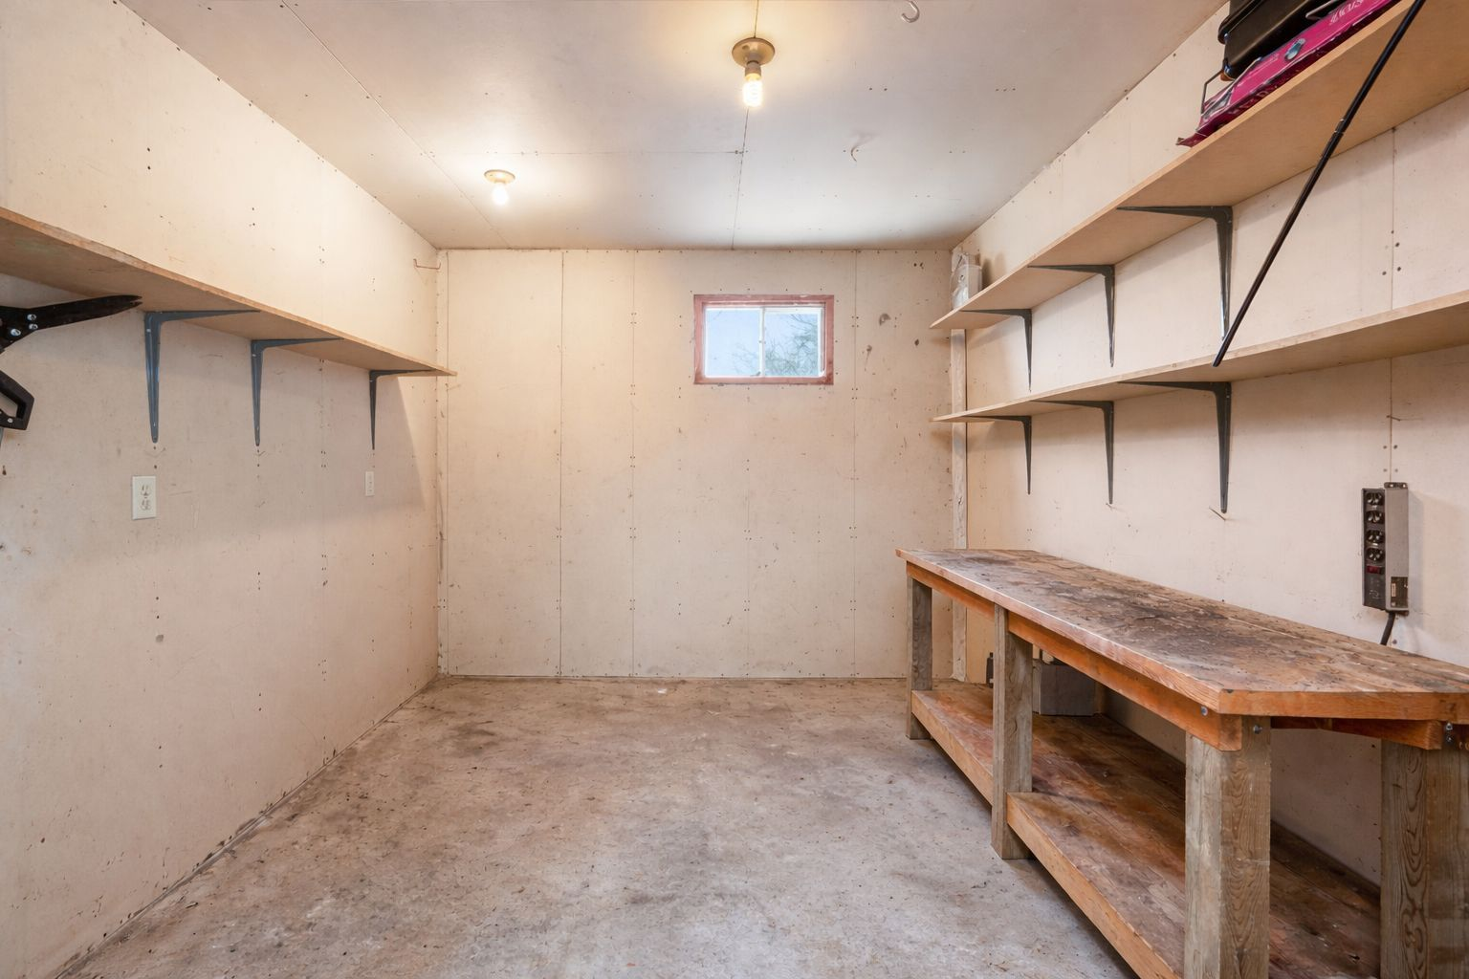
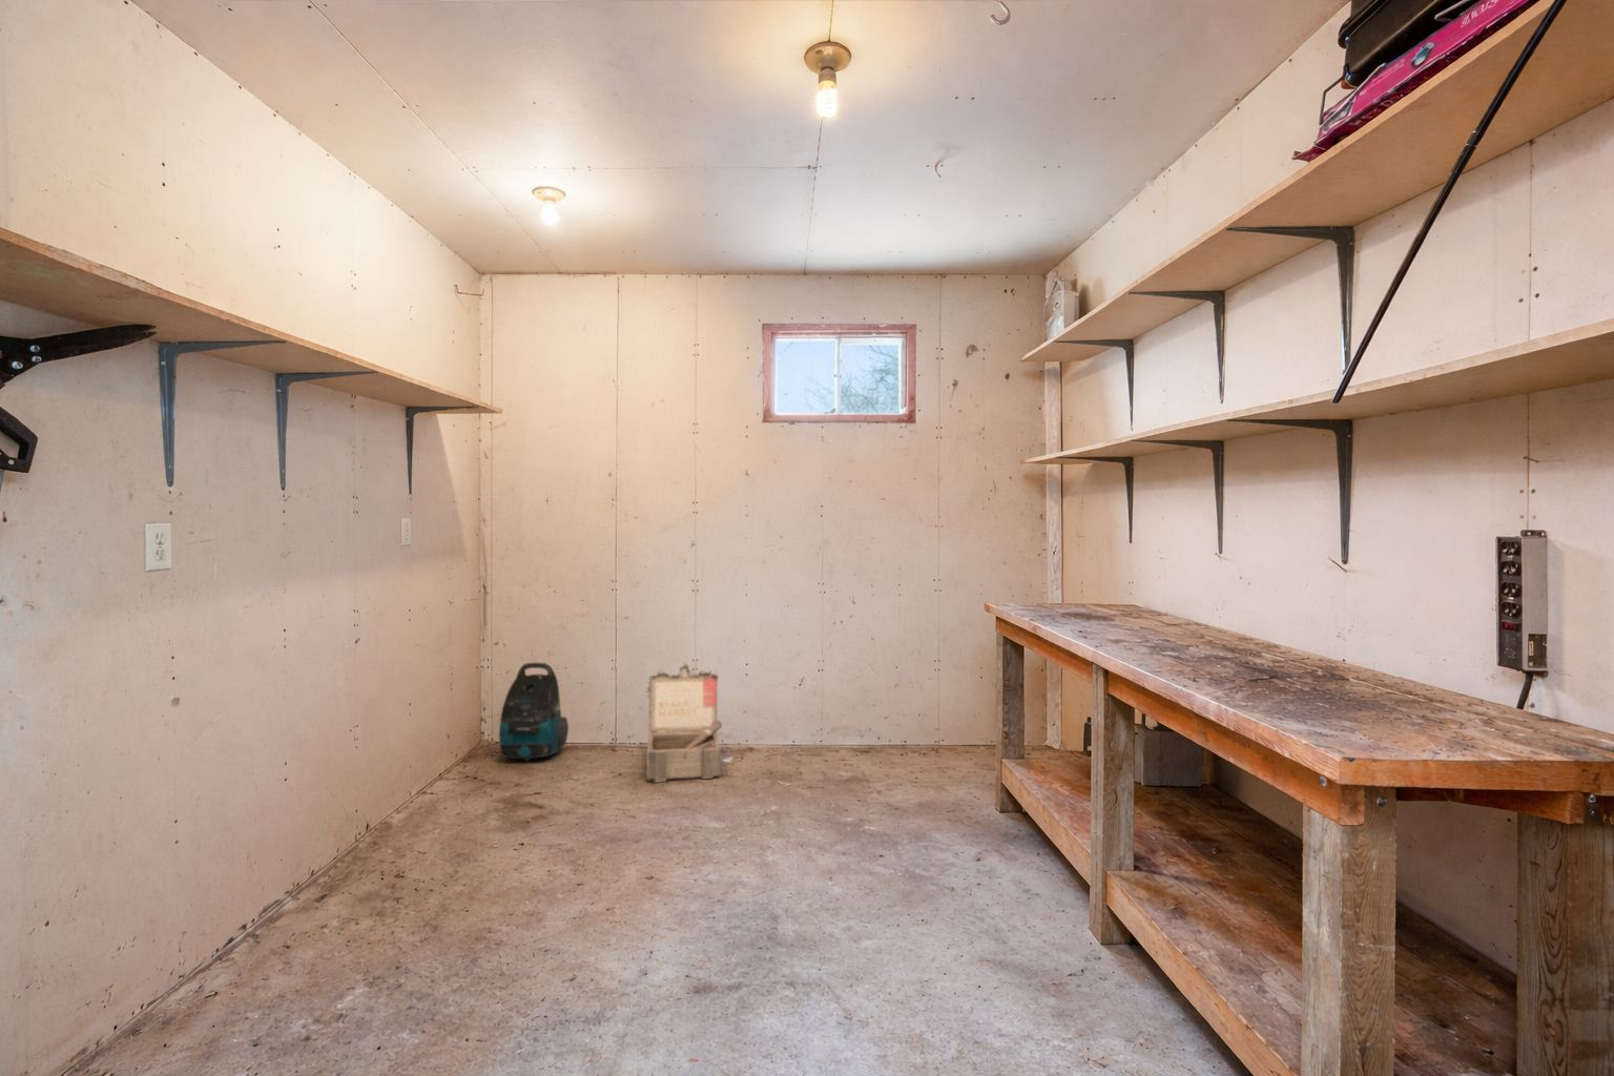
+ vacuum cleaner [498,660,569,761]
+ tool box [644,662,723,784]
